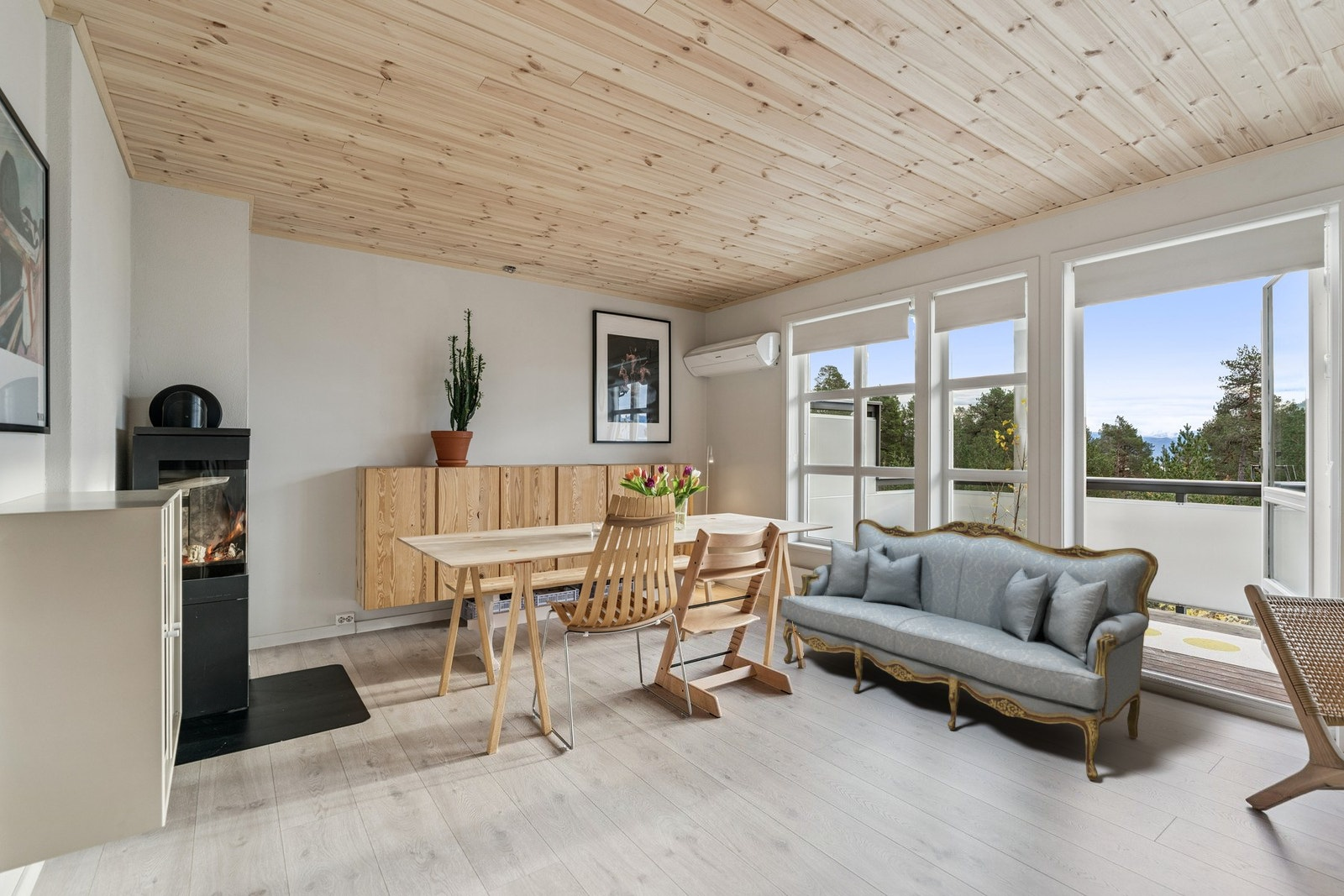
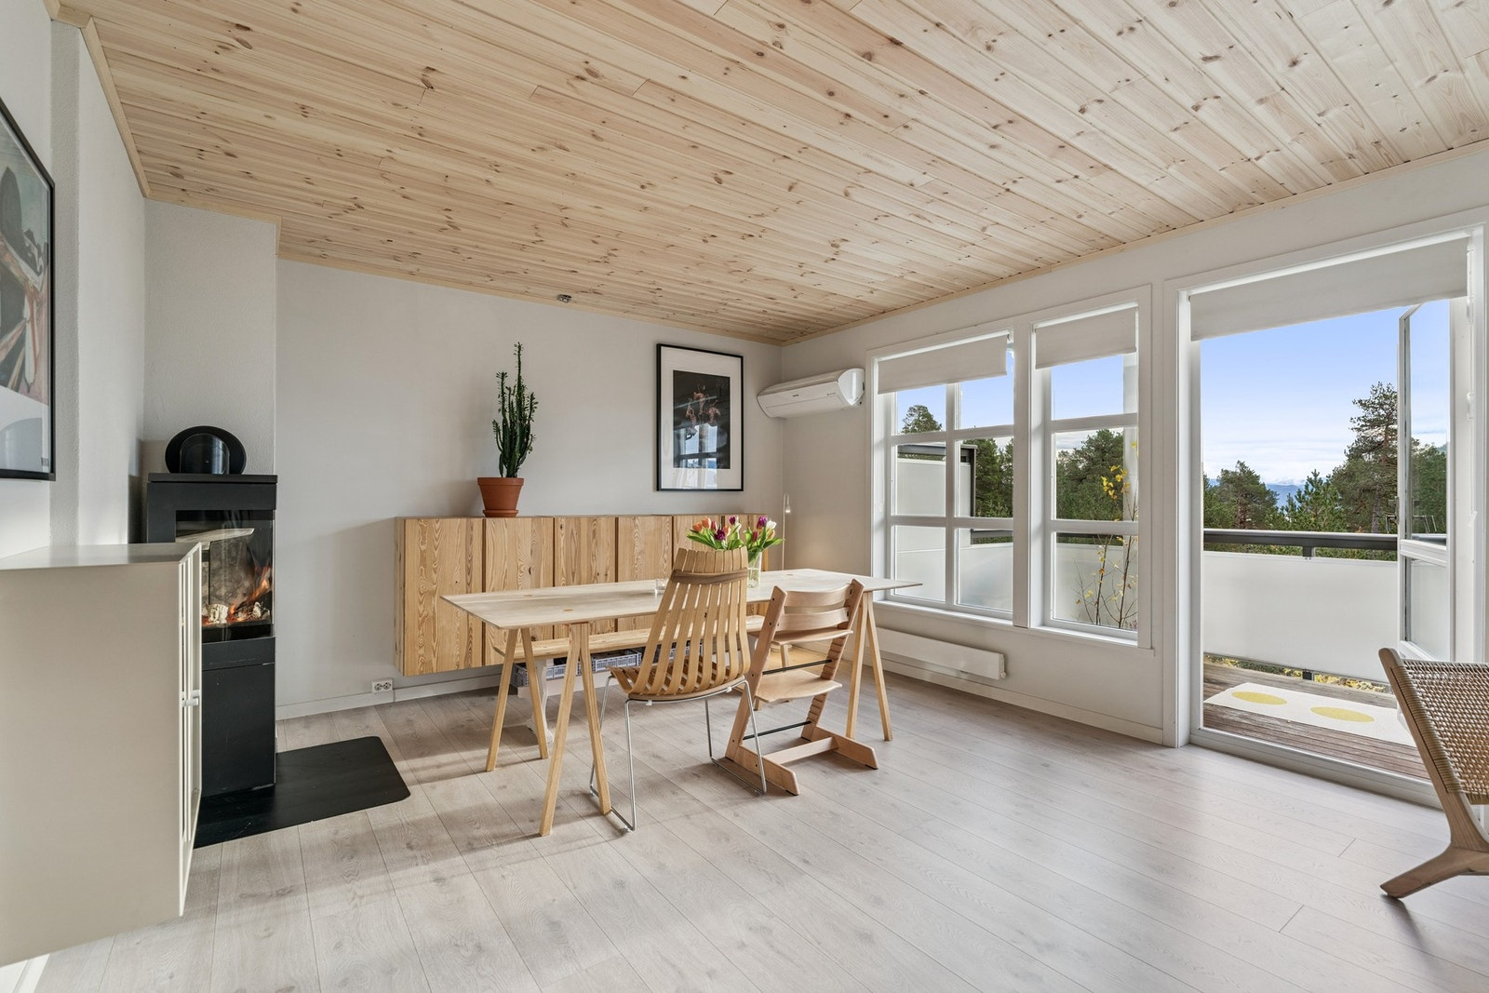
- sofa [780,518,1159,781]
